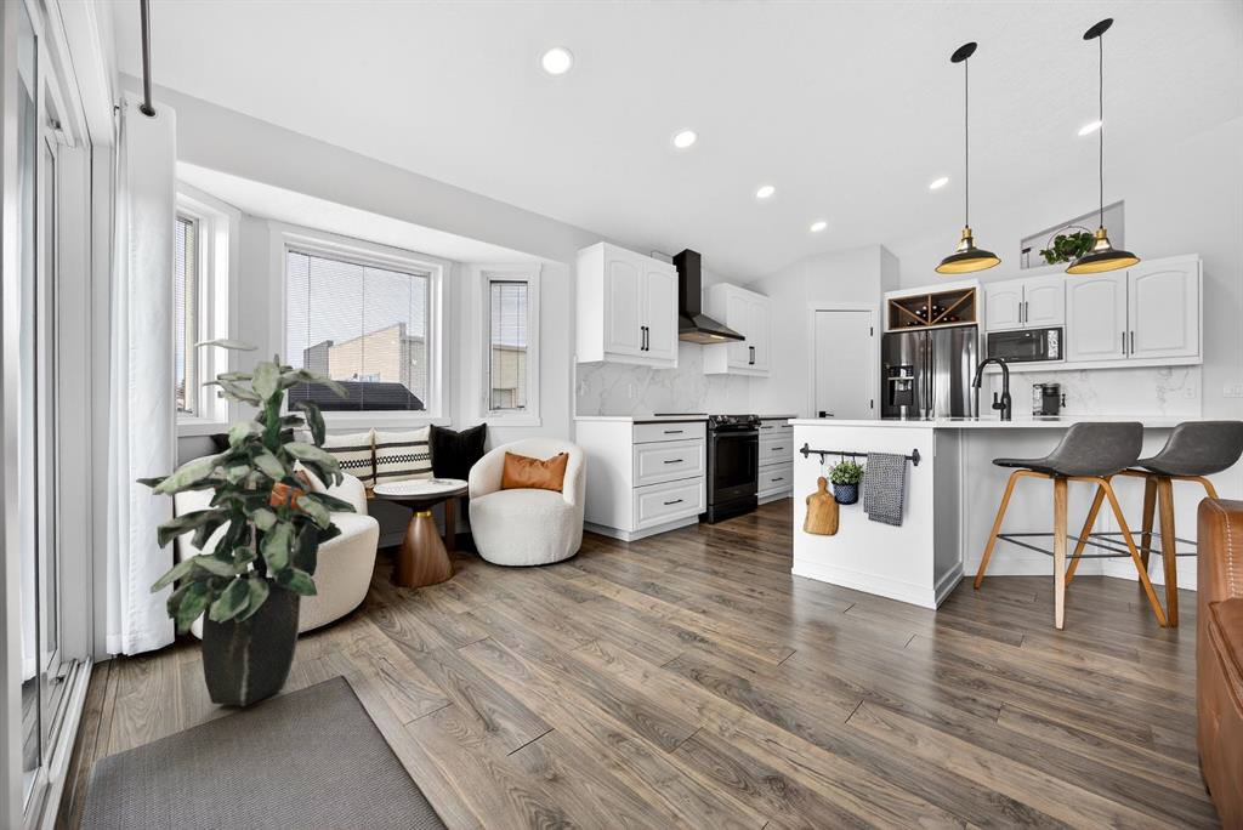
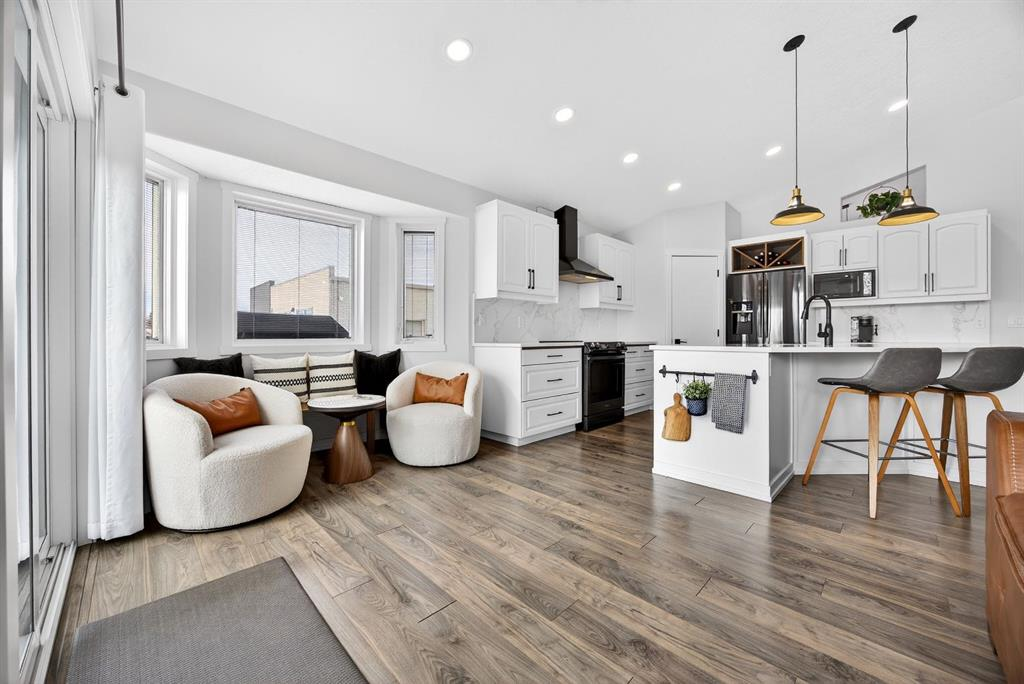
- indoor plant [135,337,358,707]
